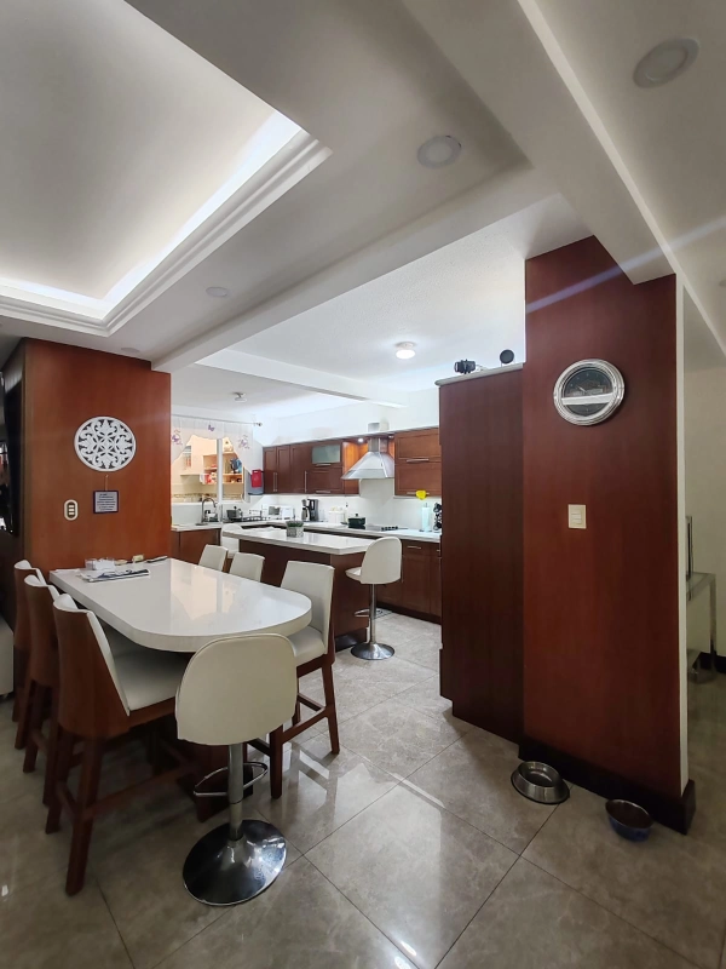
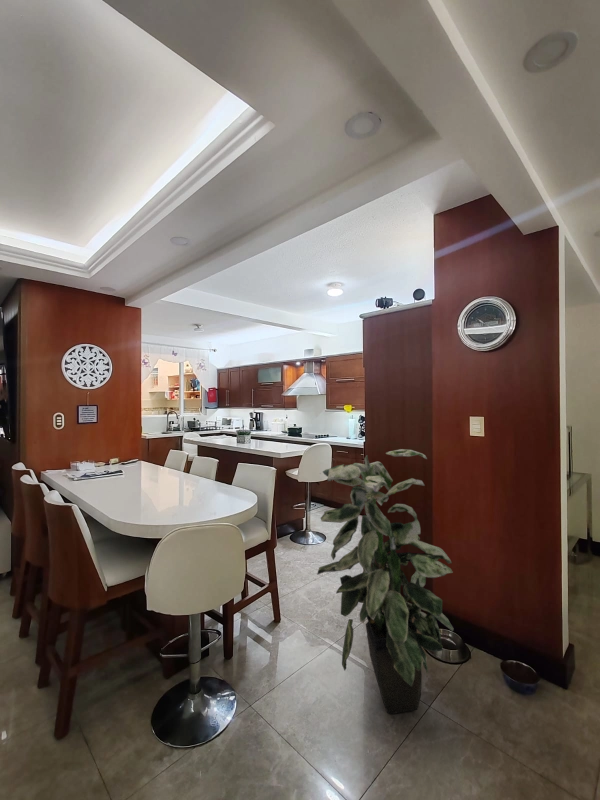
+ indoor plant [316,448,454,715]
